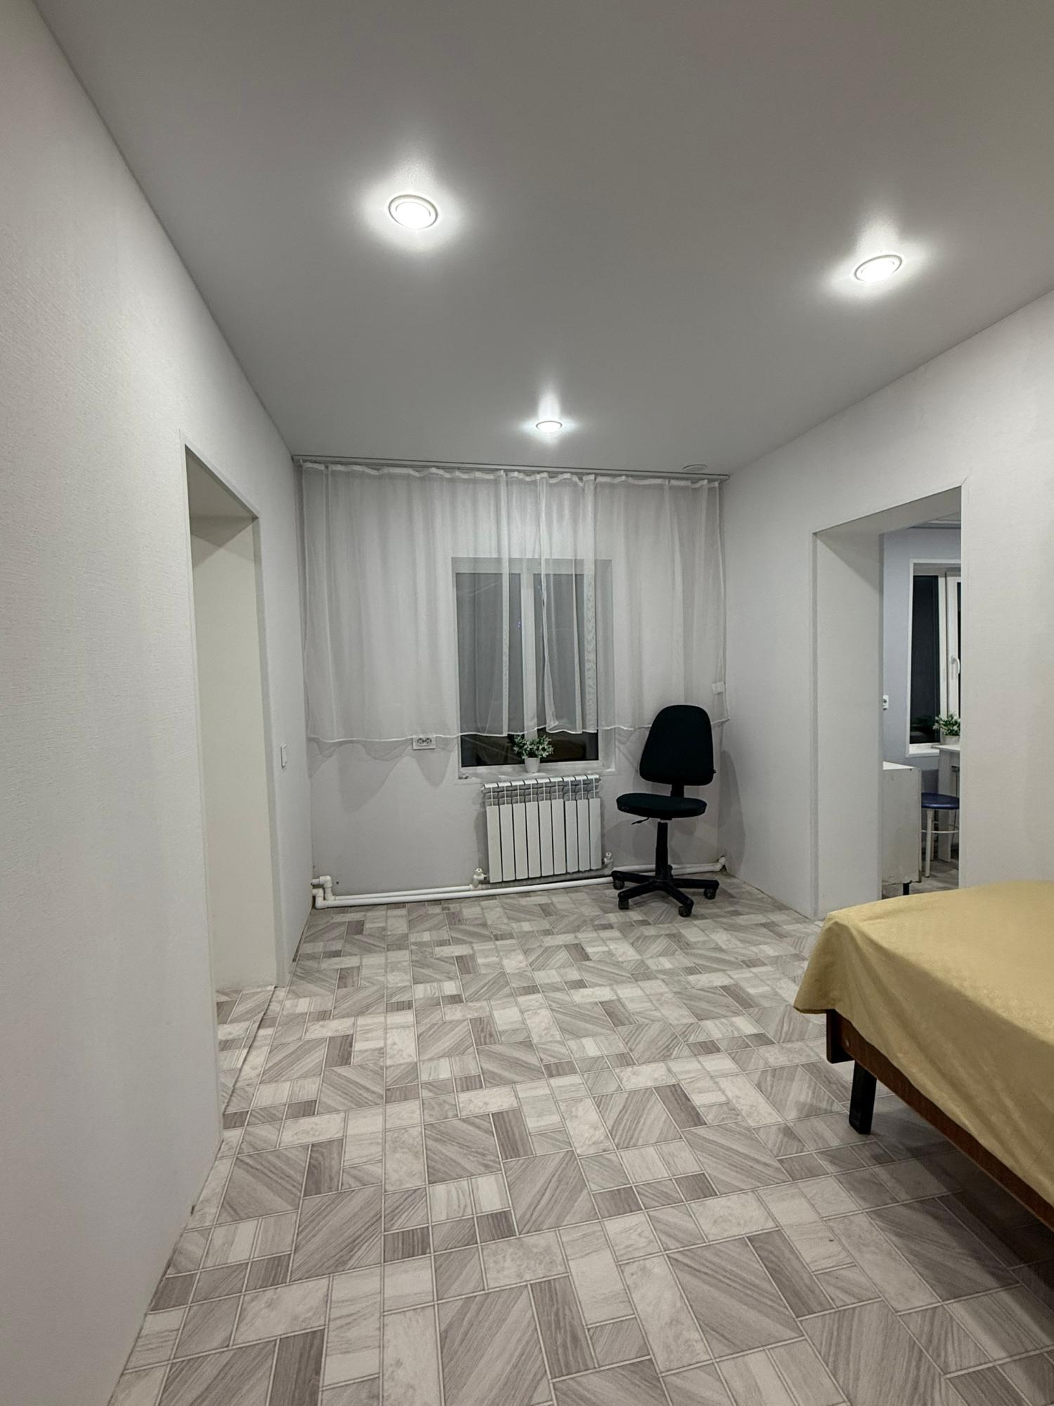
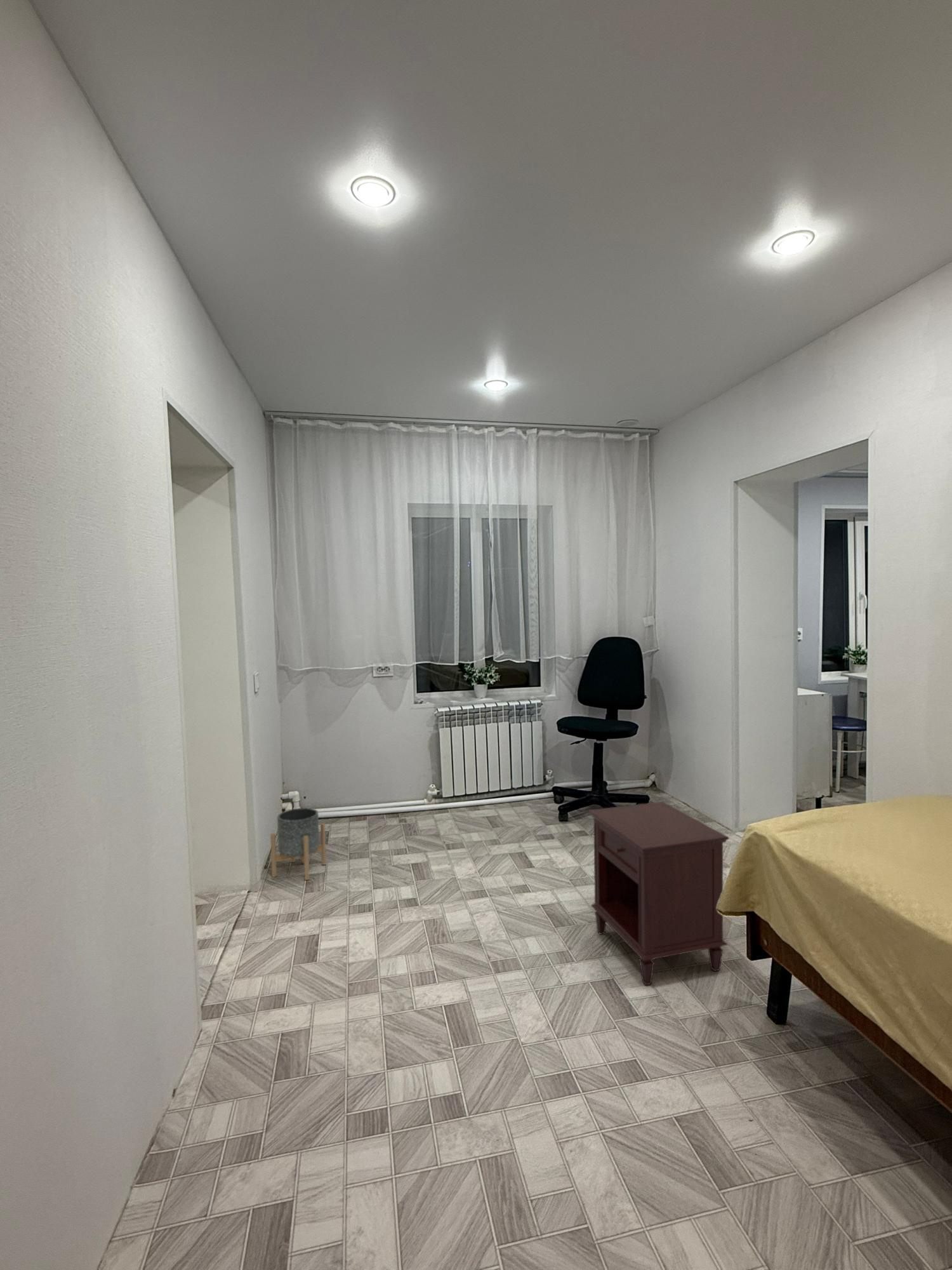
+ nightstand [588,801,729,986]
+ planter [270,807,327,881]
